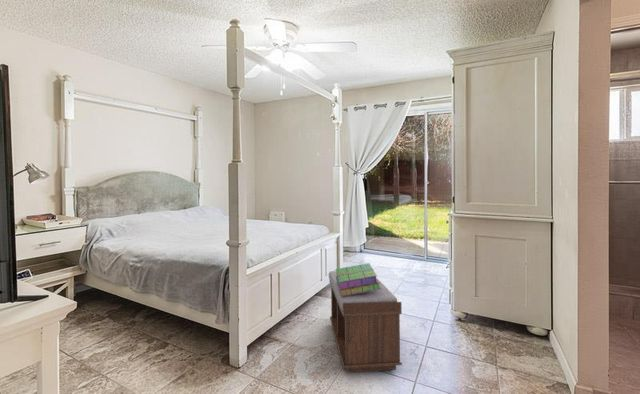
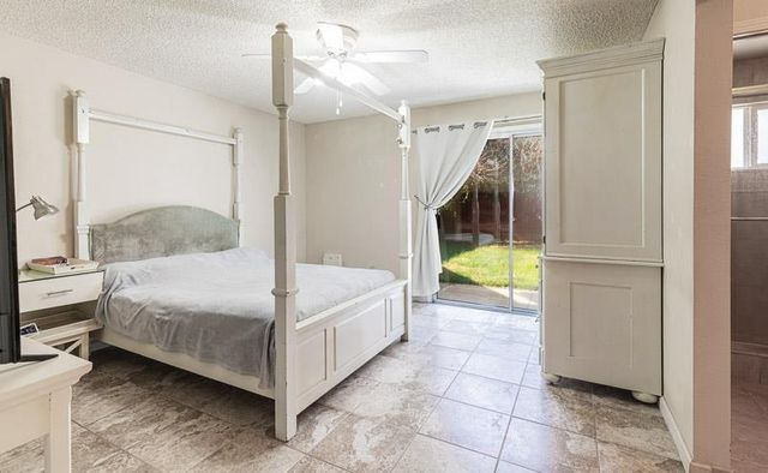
- stack of books [335,262,381,296]
- bench [328,270,403,373]
